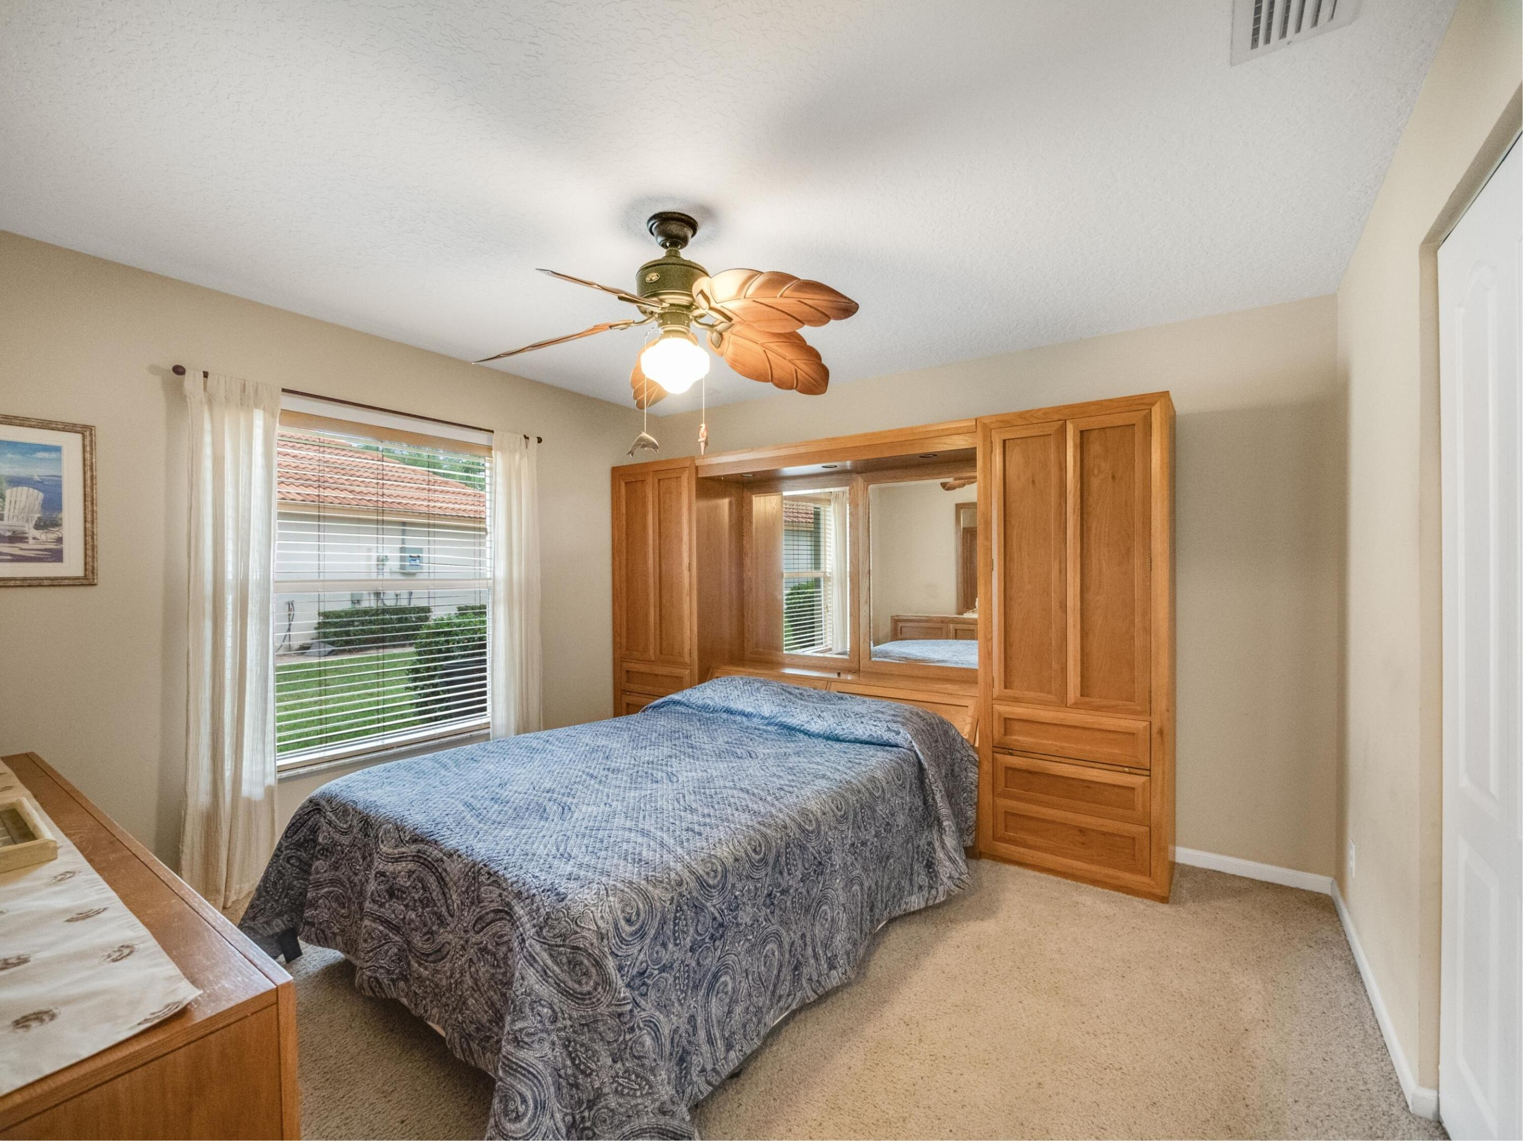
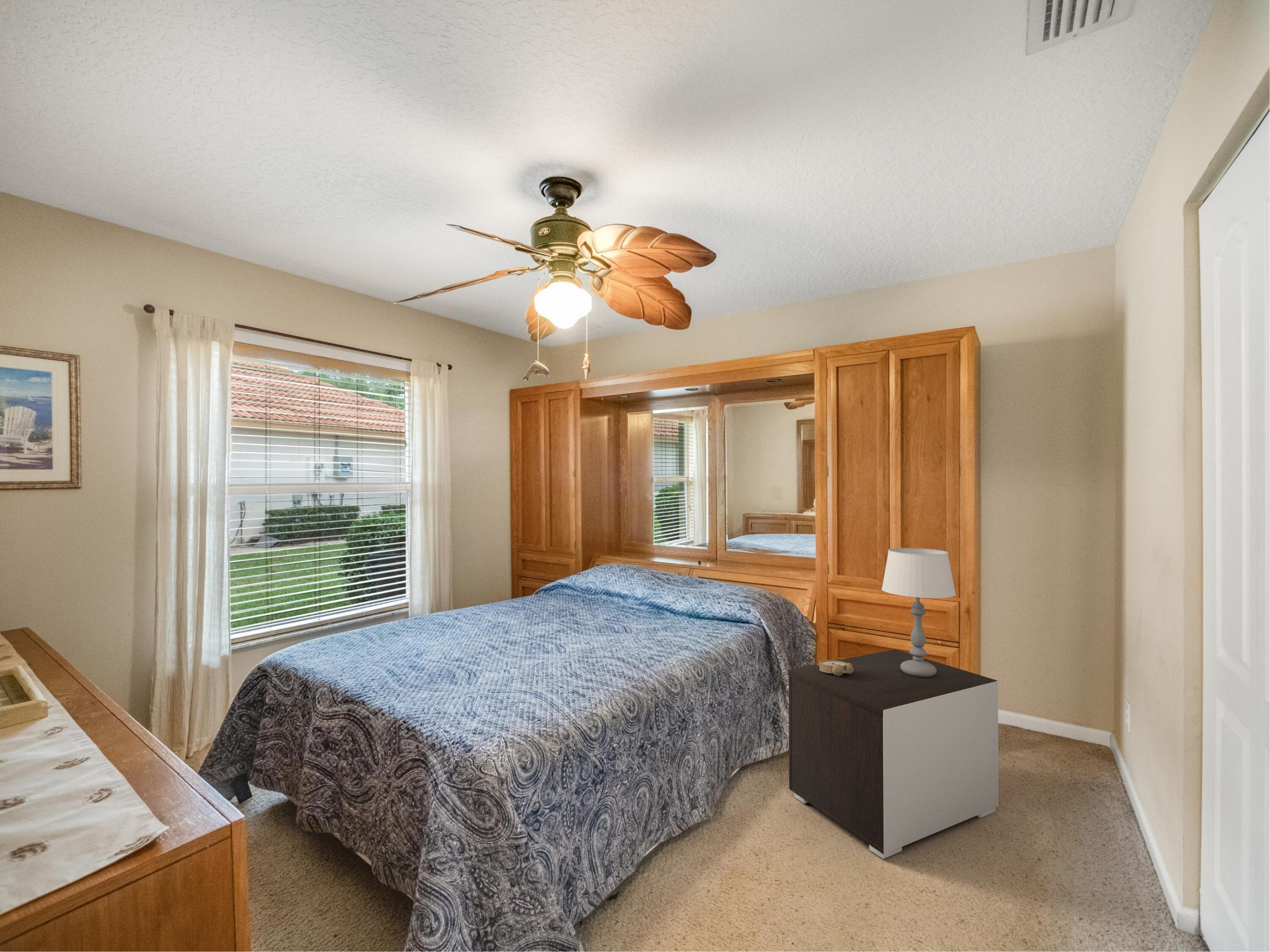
+ table lamp [881,547,956,677]
+ nightstand [787,649,999,859]
+ alarm clock [817,660,854,676]
